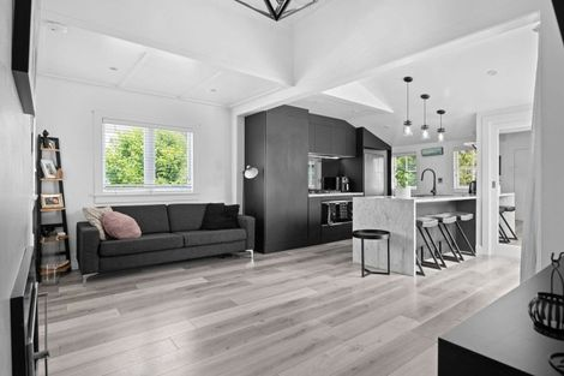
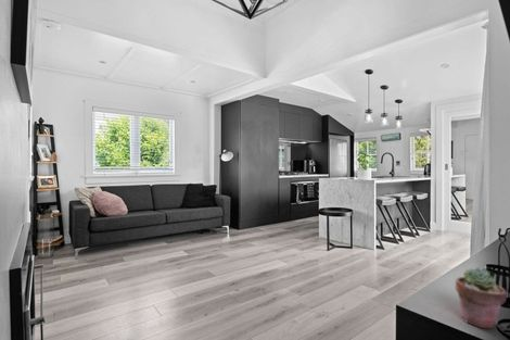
+ potted succulent [455,266,508,329]
